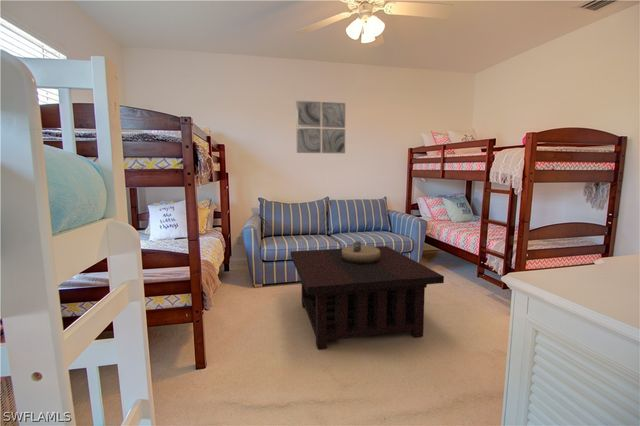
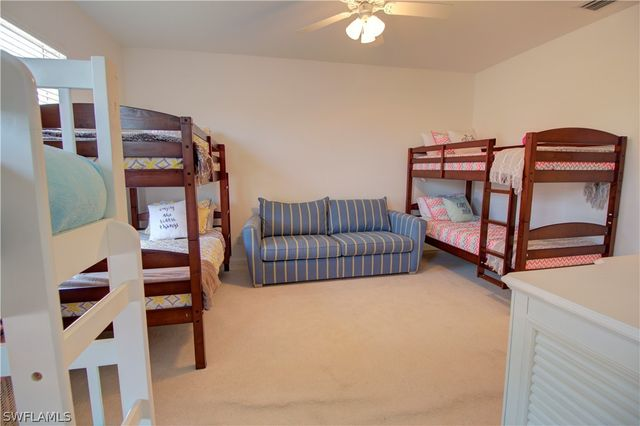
- wall art [295,100,346,154]
- coffee table [290,245,445,350]
- decorative bowl [342,240,380,265]
